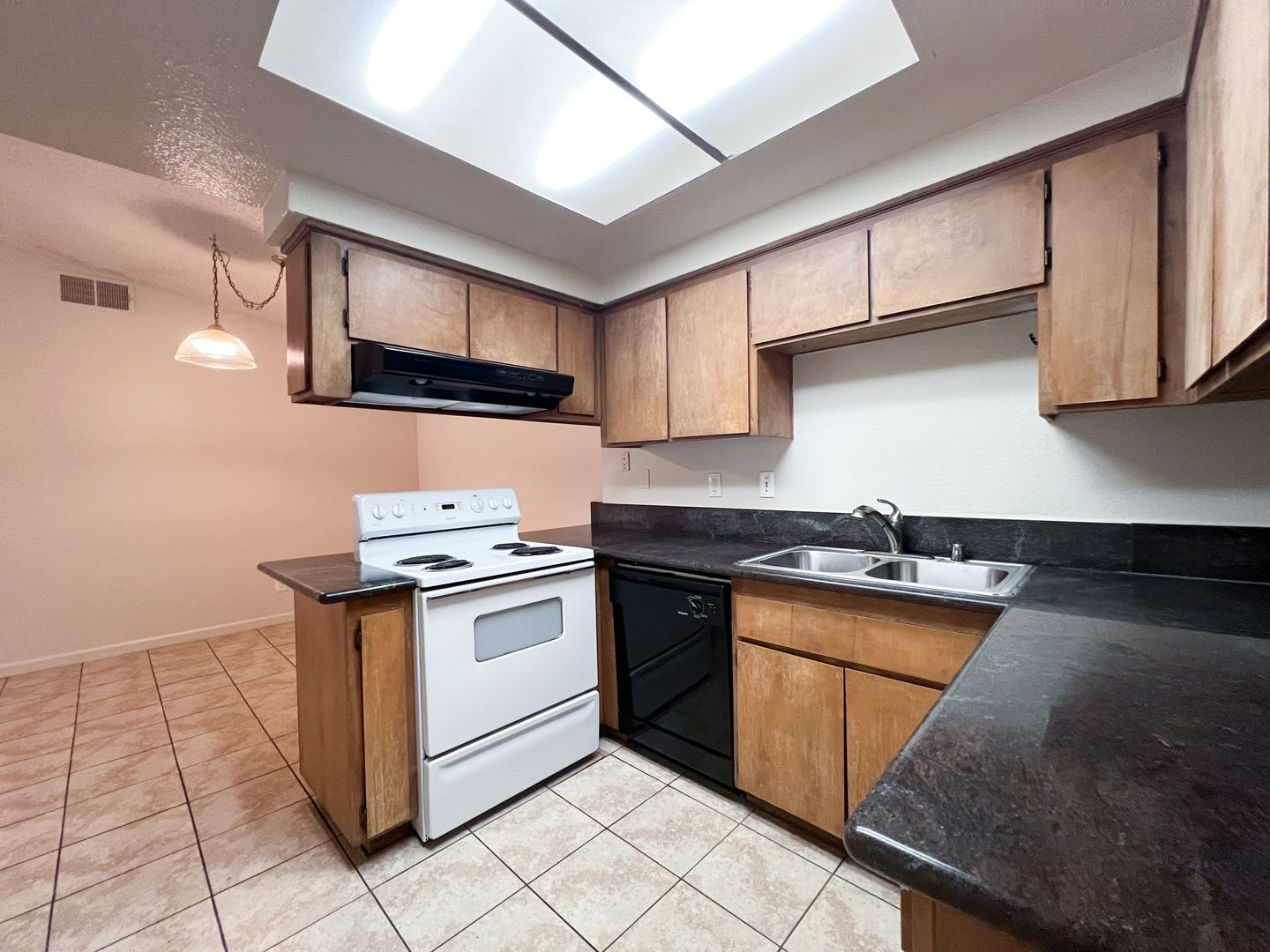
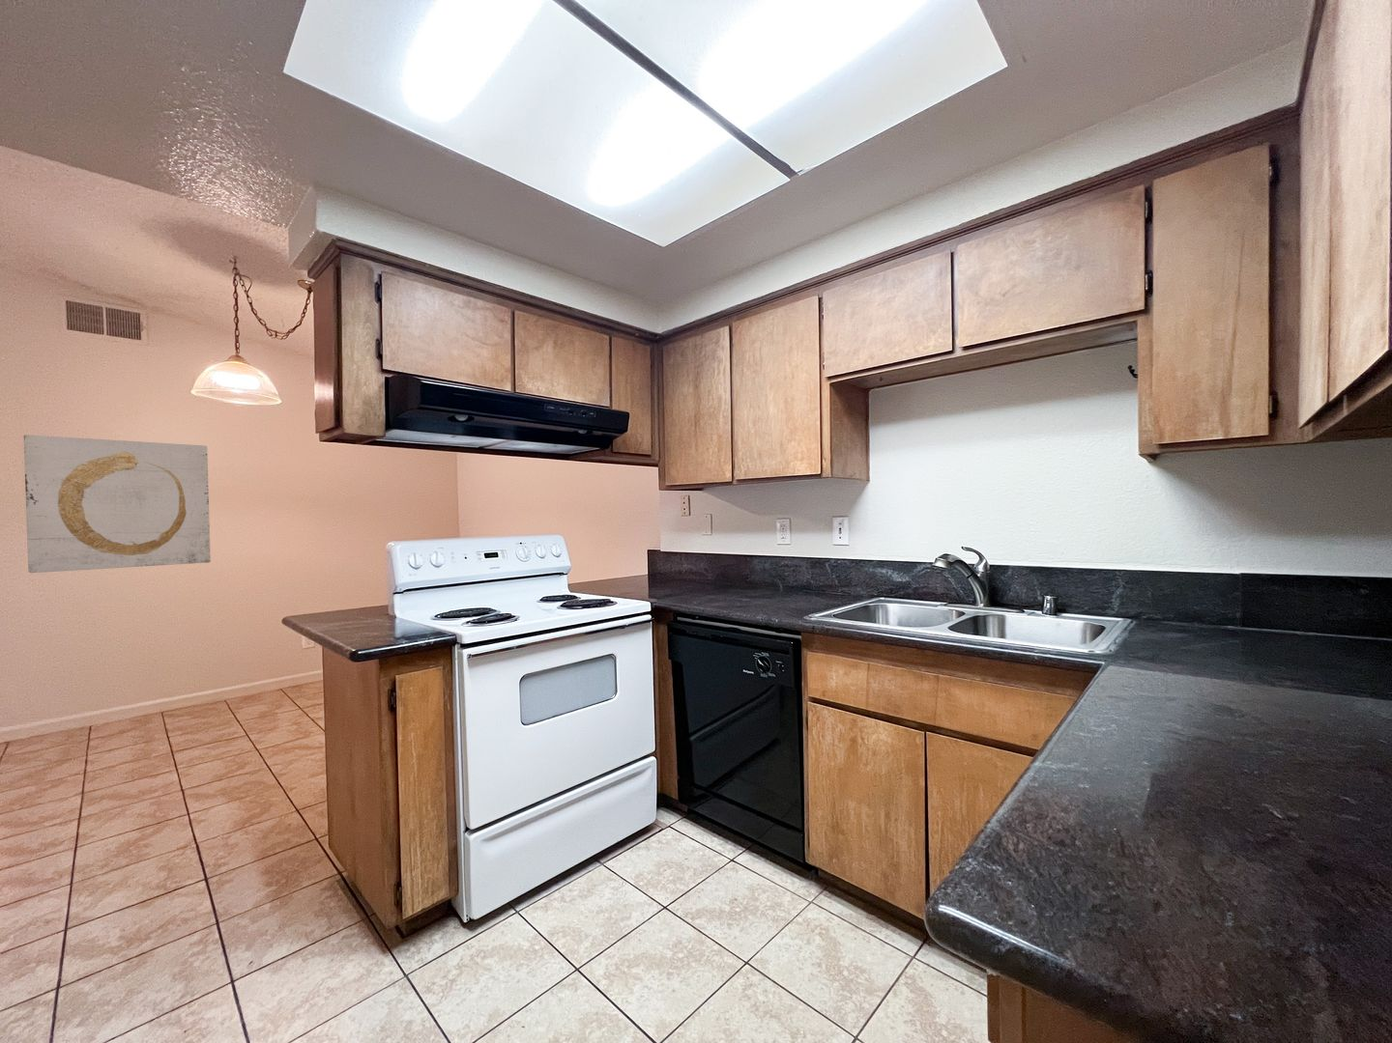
+ wall art [23,434,212,574]
